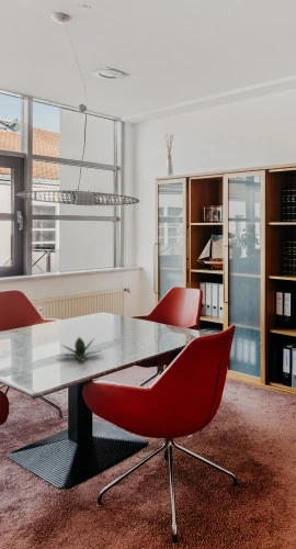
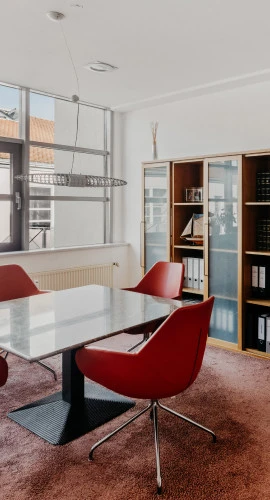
- plant [56,336,104,362]
